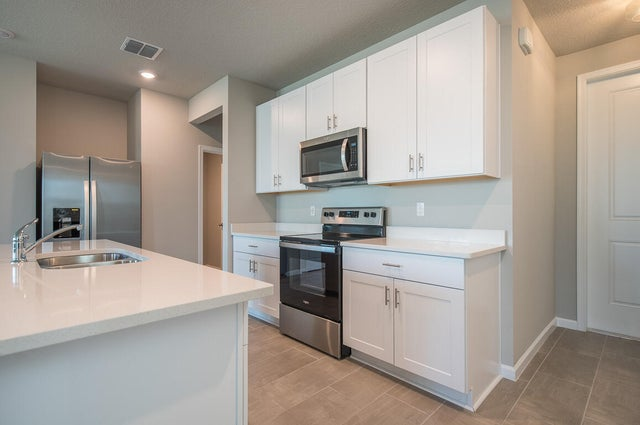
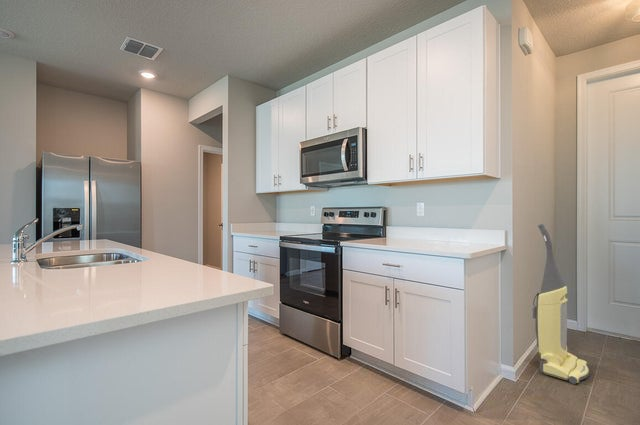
+ vacuum cleaner [532,223,590,385]
